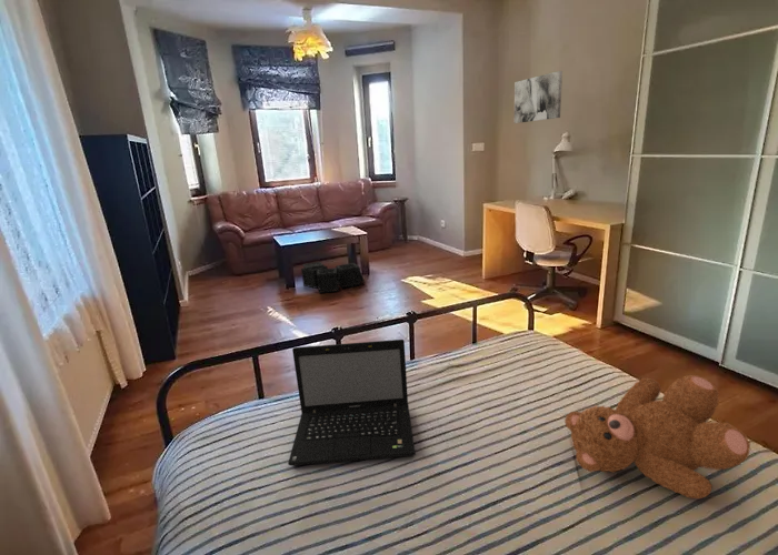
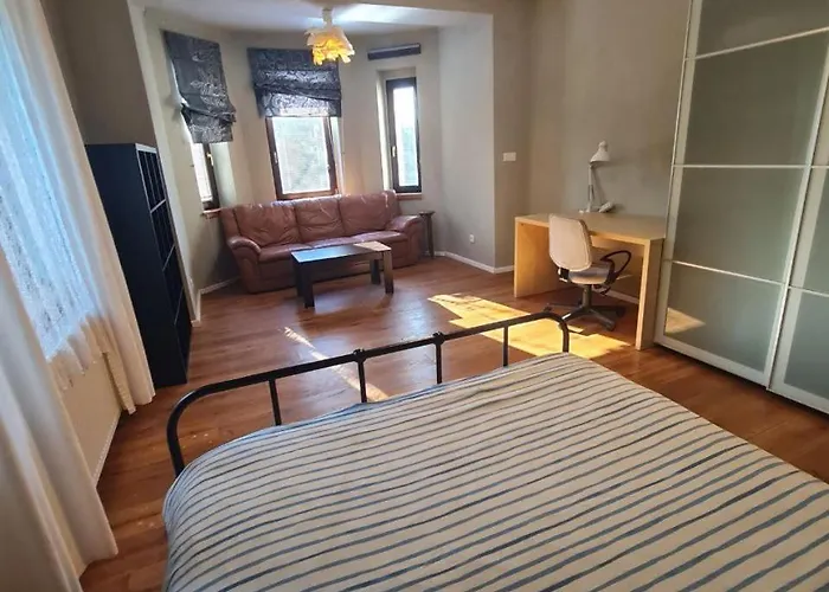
- wall art [512,70,563,124]
- storage bin [300,261,366,294]
- teddy bear [563,374,752,500]
- laptop [287,339,417,466]
